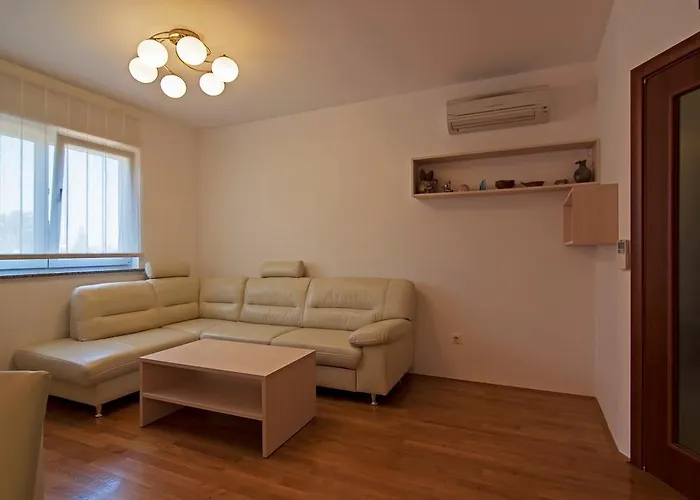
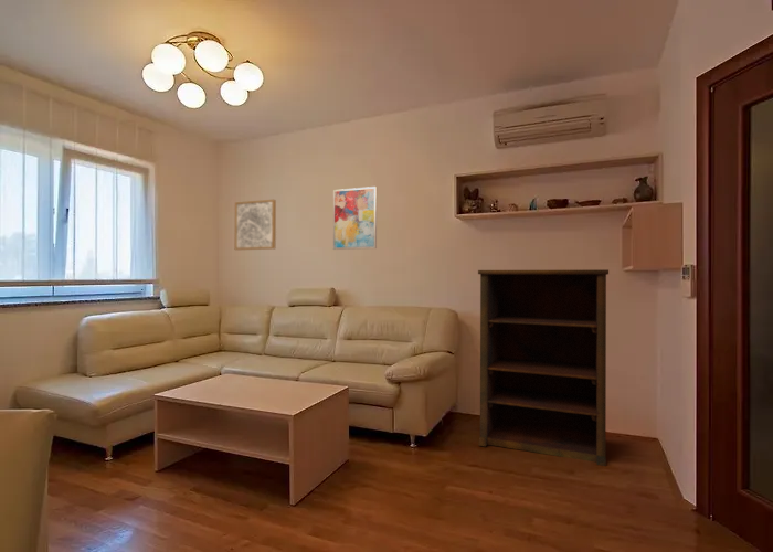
+ shelving unit [477,268,610,467]
+ wall art [234,199,277,251]
+ wall art [332,185,378,251]
